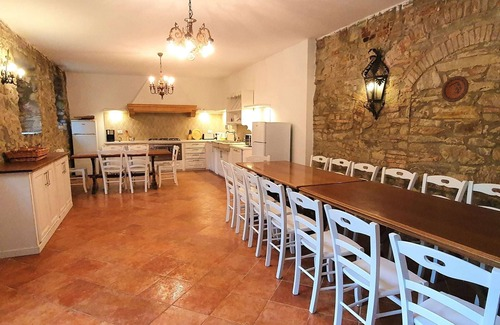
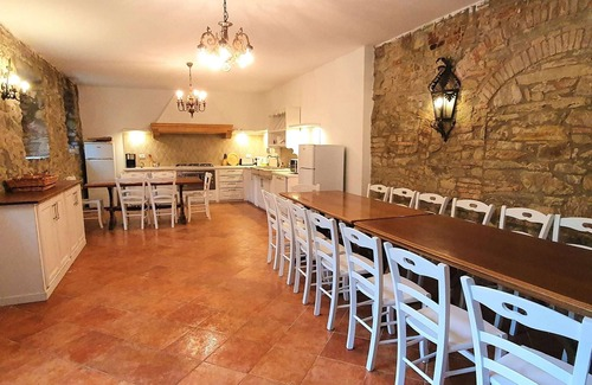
- decorative plate [441,75,470,103]
